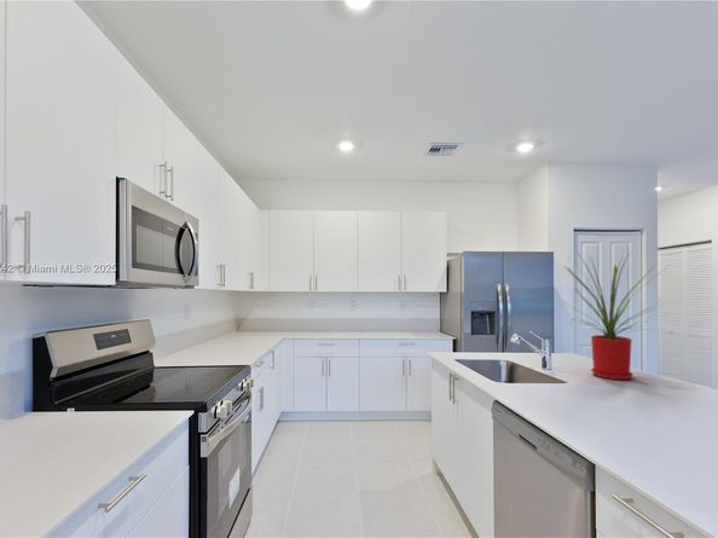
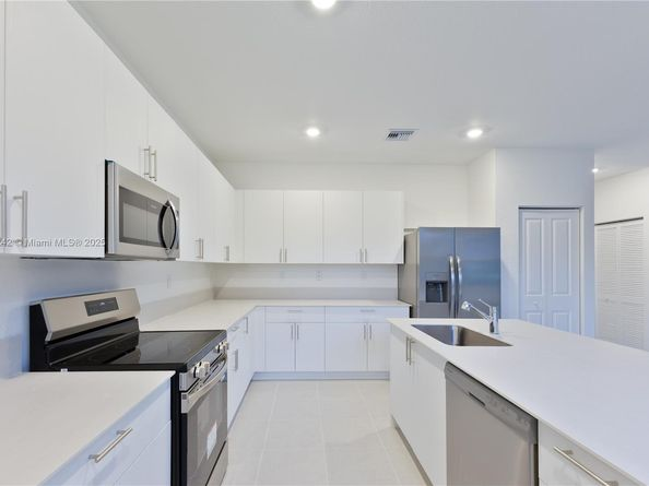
- house plant [562,250,671,381]
